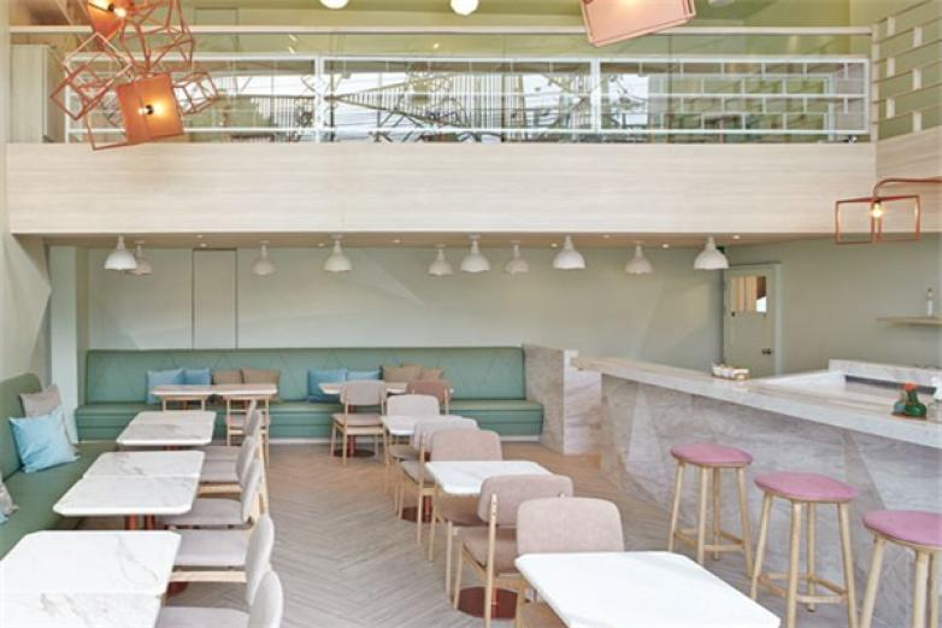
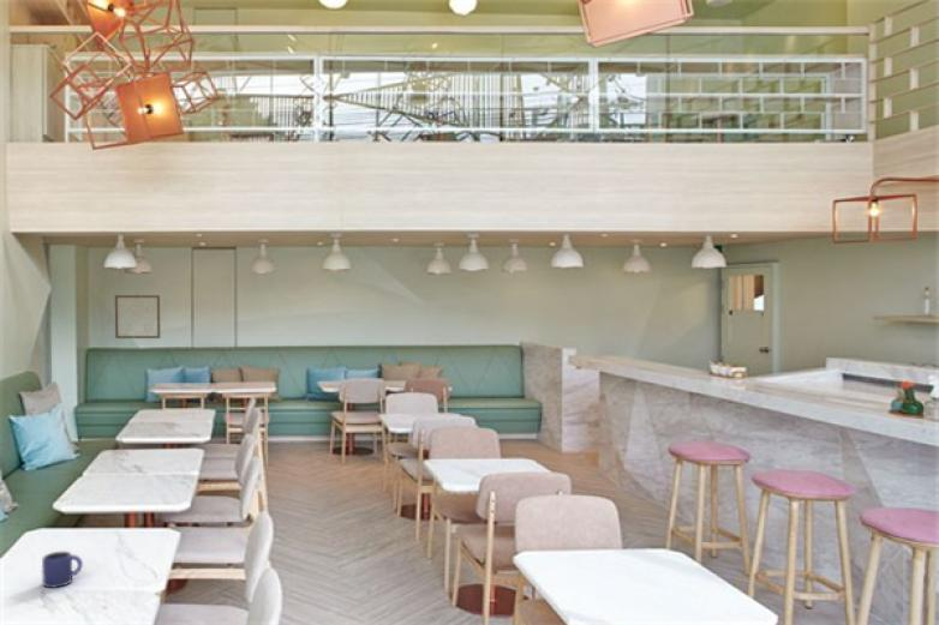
+ wall art [114,293,162,339]
+ mug [41,551,84,589]
